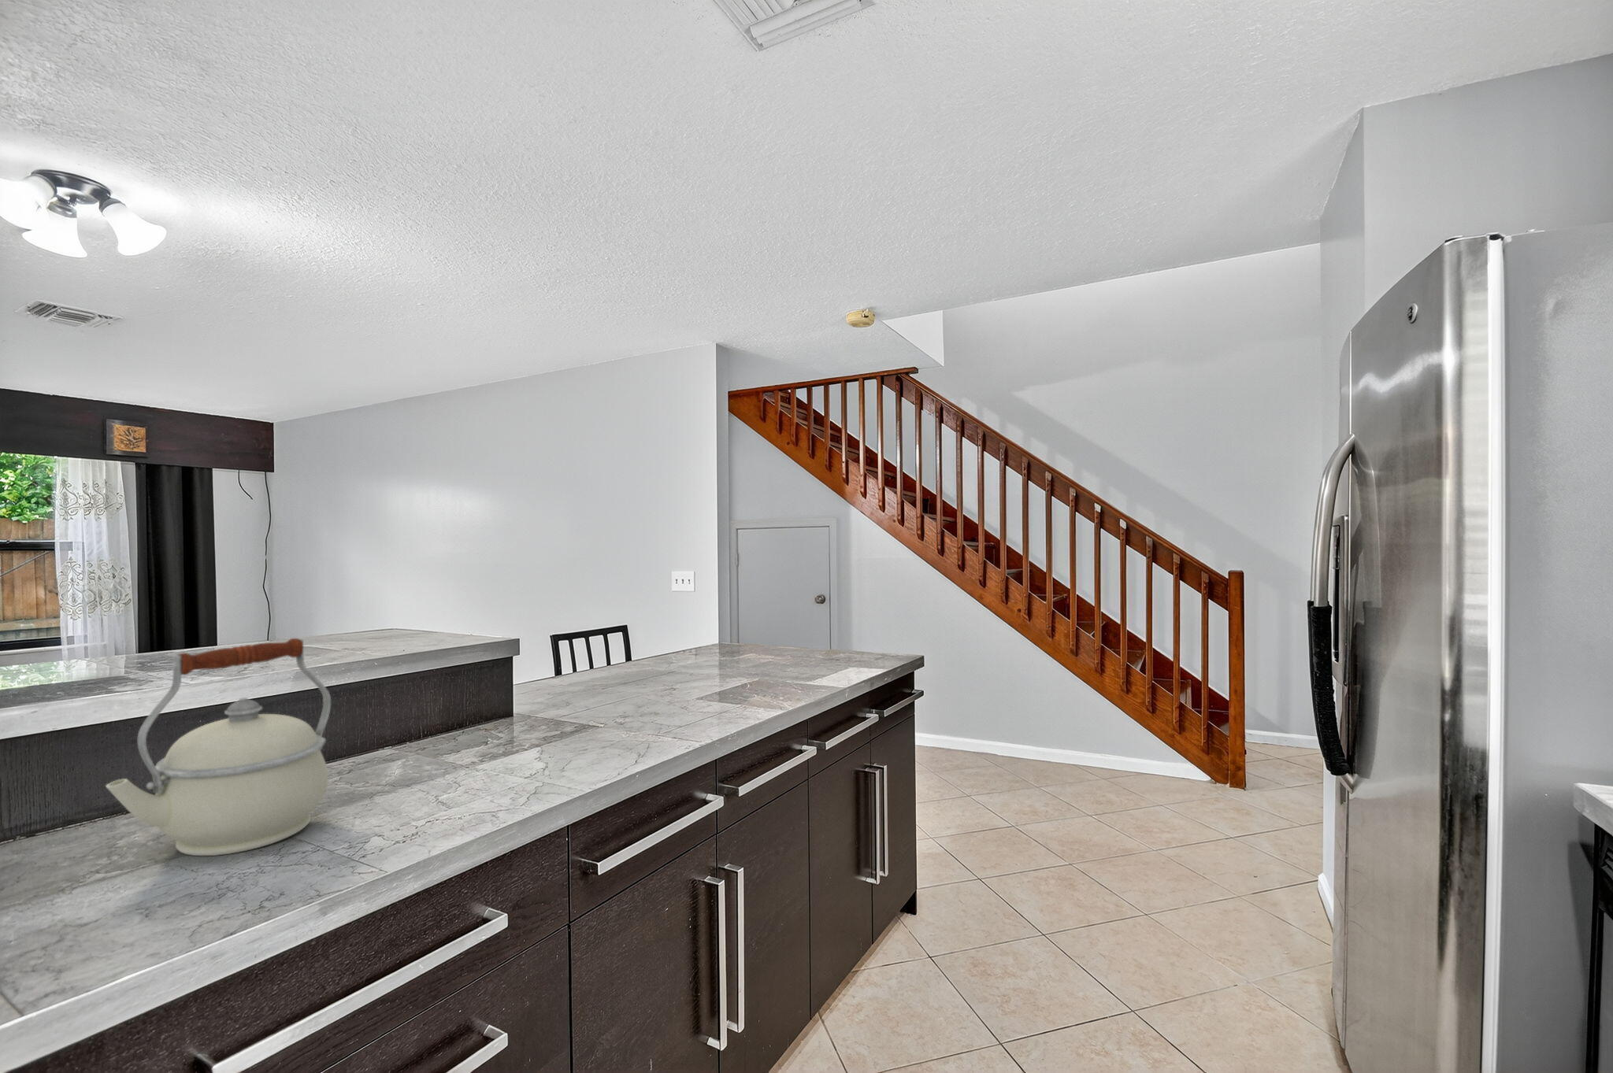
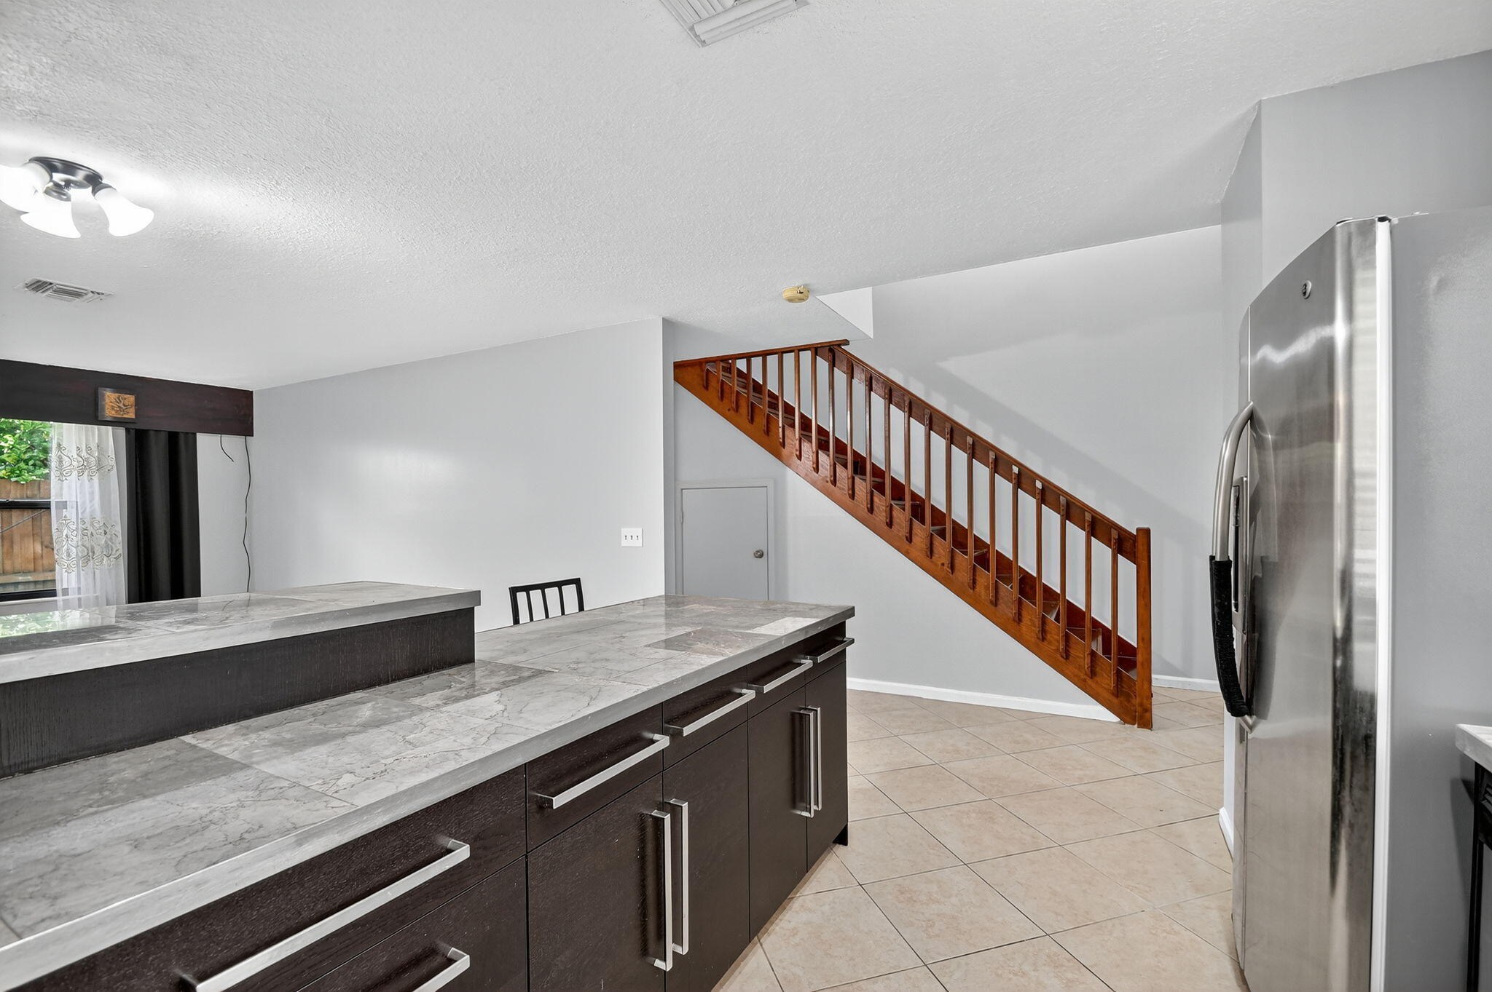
- kettle [104,637,332,856]
